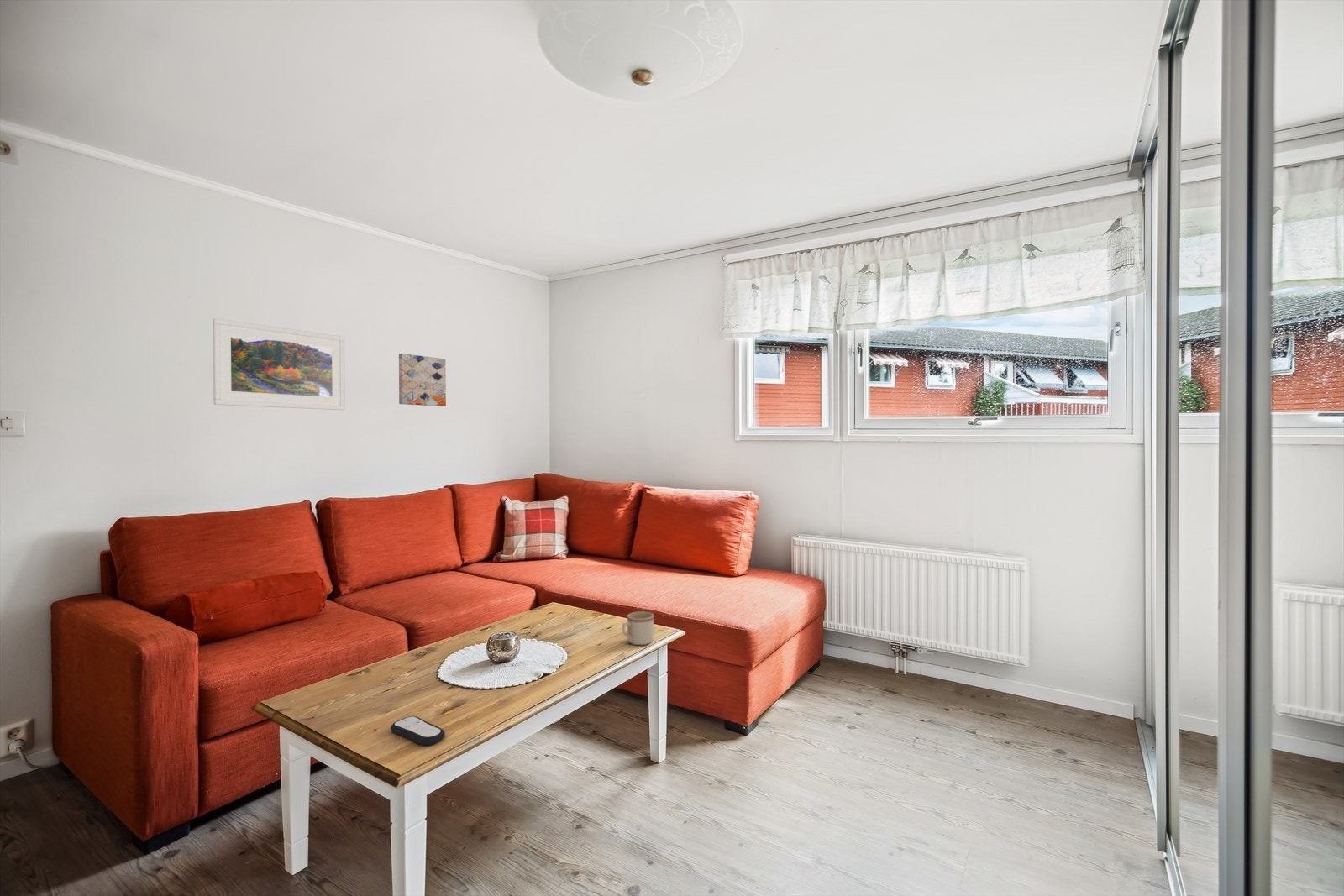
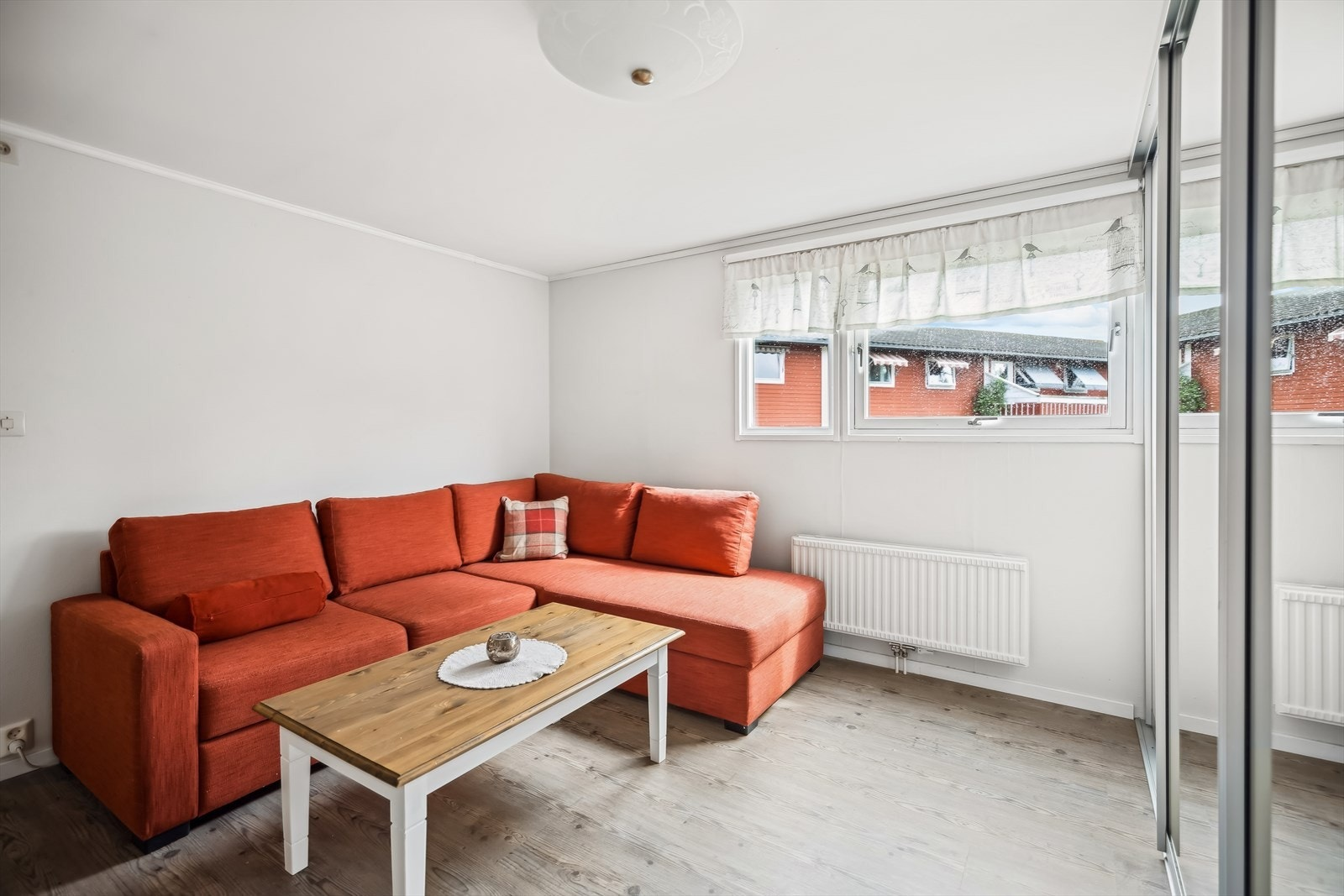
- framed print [212,317,346,411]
- mug [622,610,654,646]
- remote control [390,715,446,746]
- wall art [398,353,447,407]
